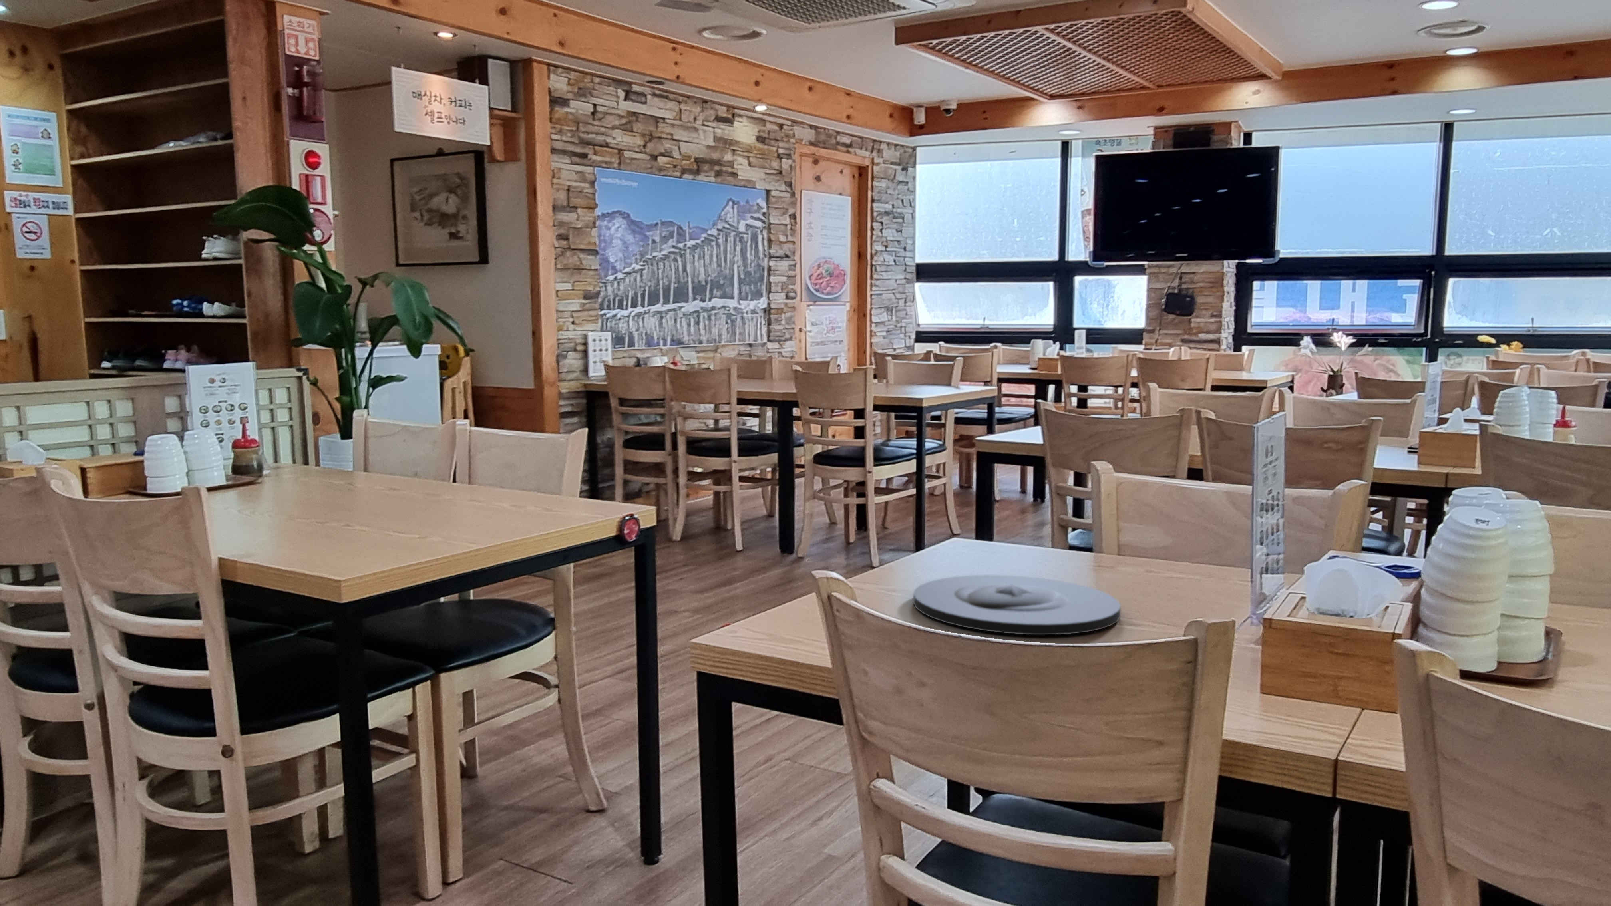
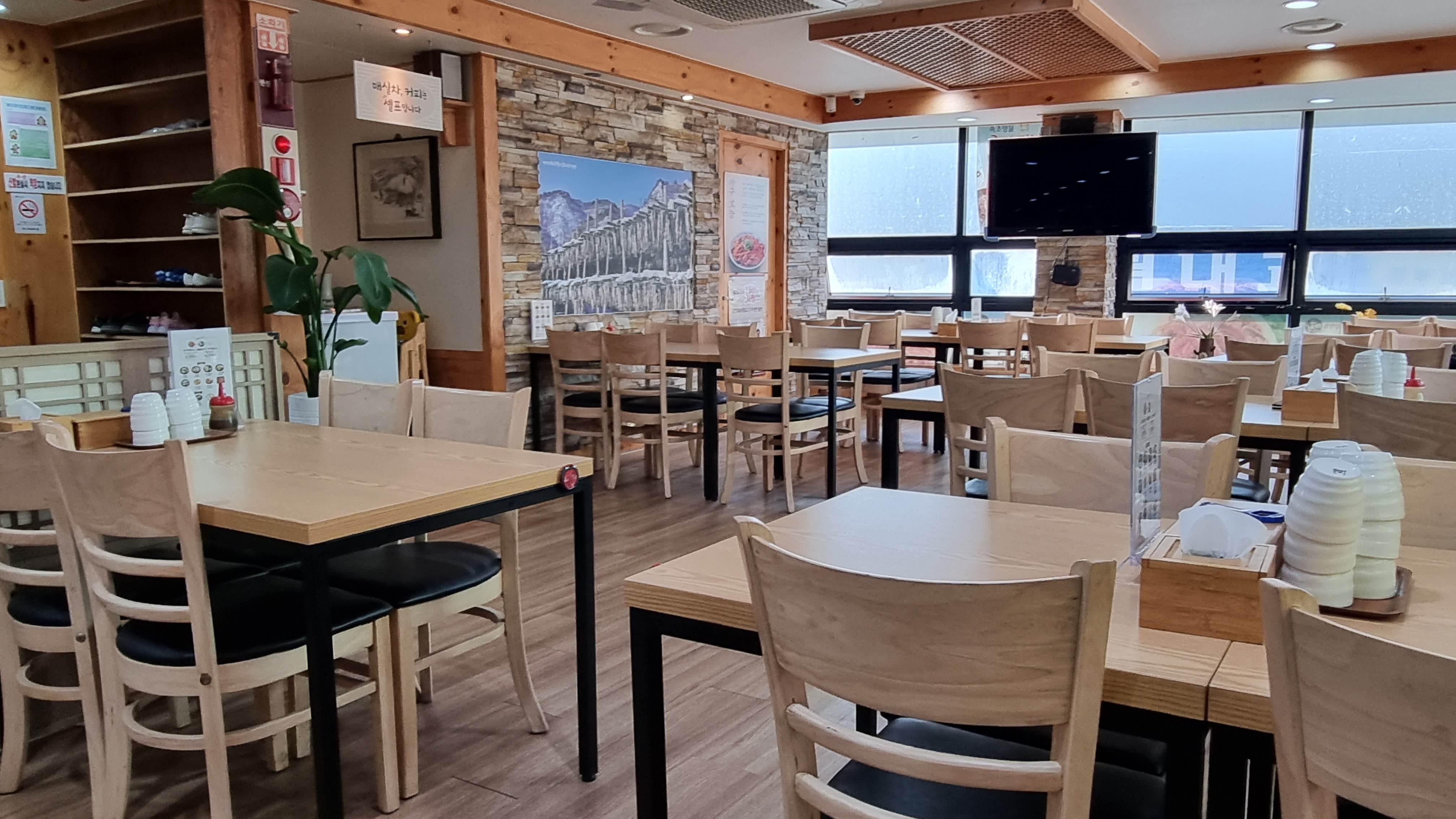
- plate [913,574,1121,635]
